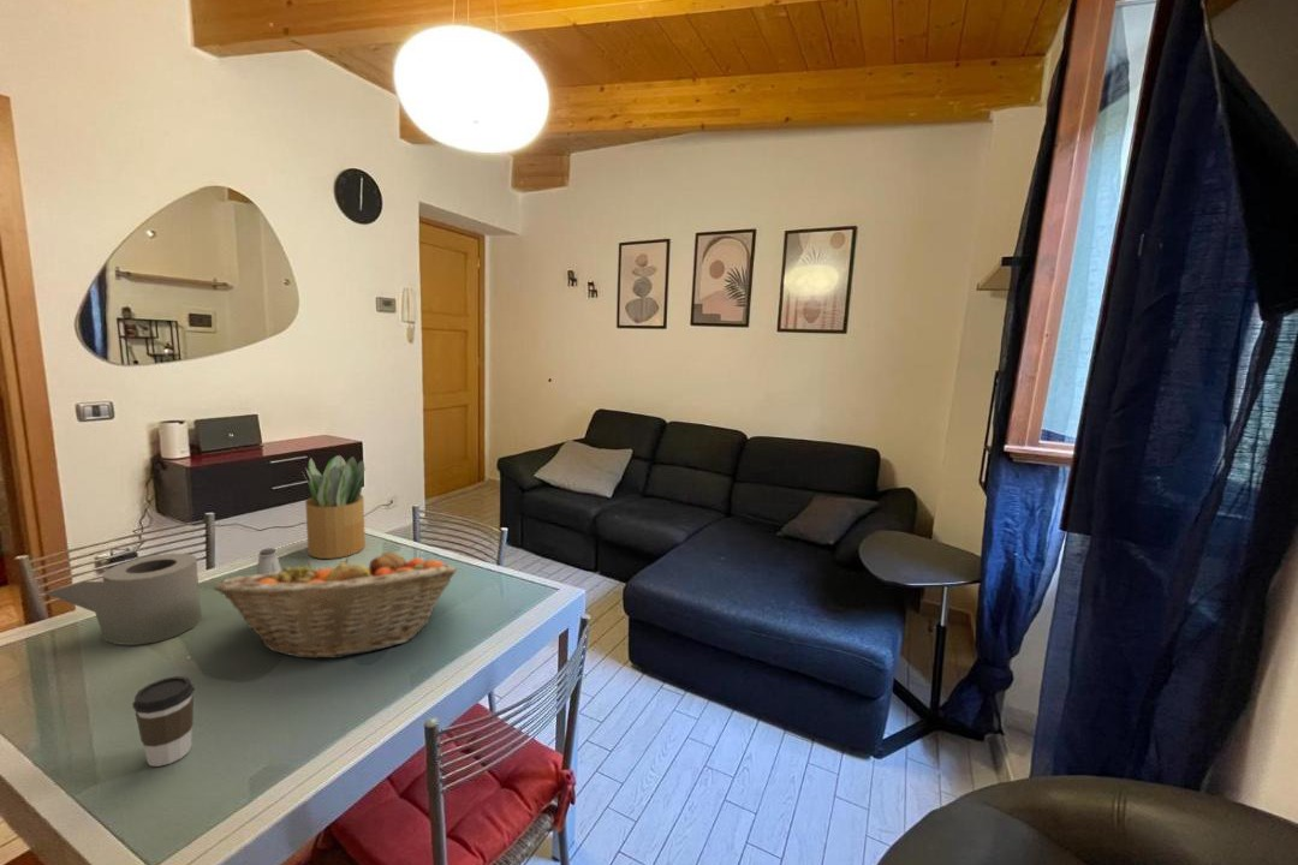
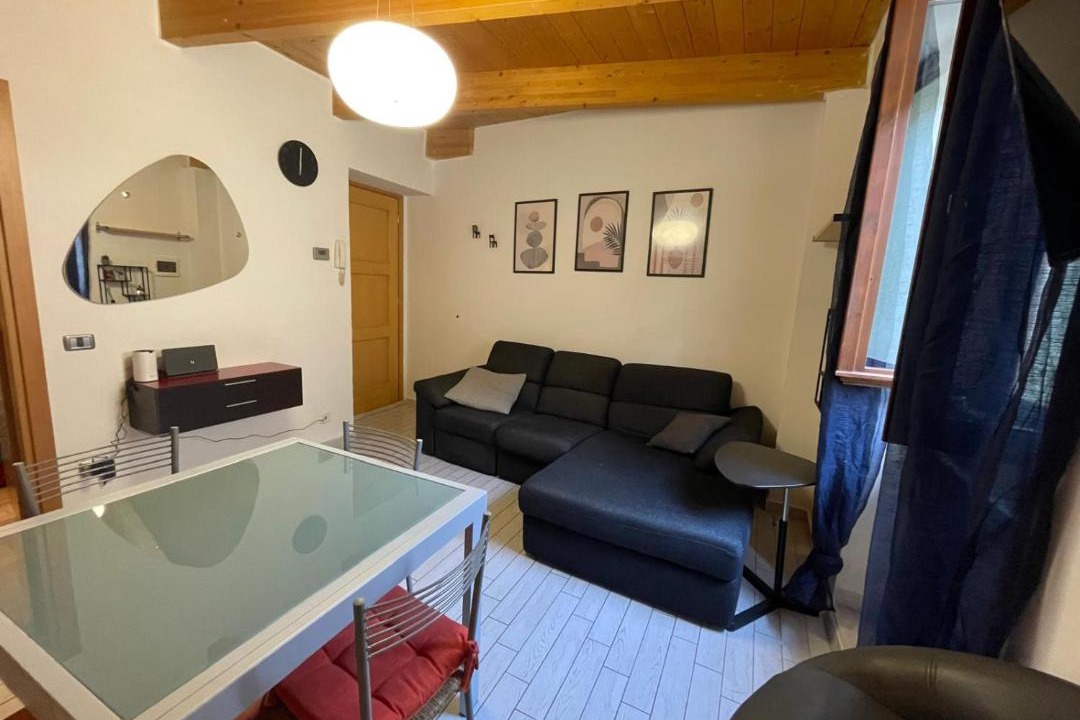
- toilet paper roll [42,553,203,646]
- coffee cup [131,675,196,768]
- fruit basket [213,550,458,660]
- saltshaker [255,547,282,575]
- potted plant [302,454,367,560]
